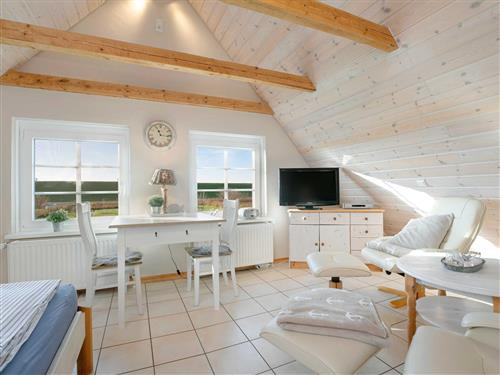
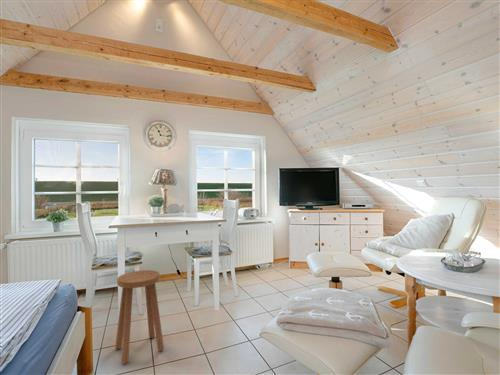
+ stool [114,269,165,365]
